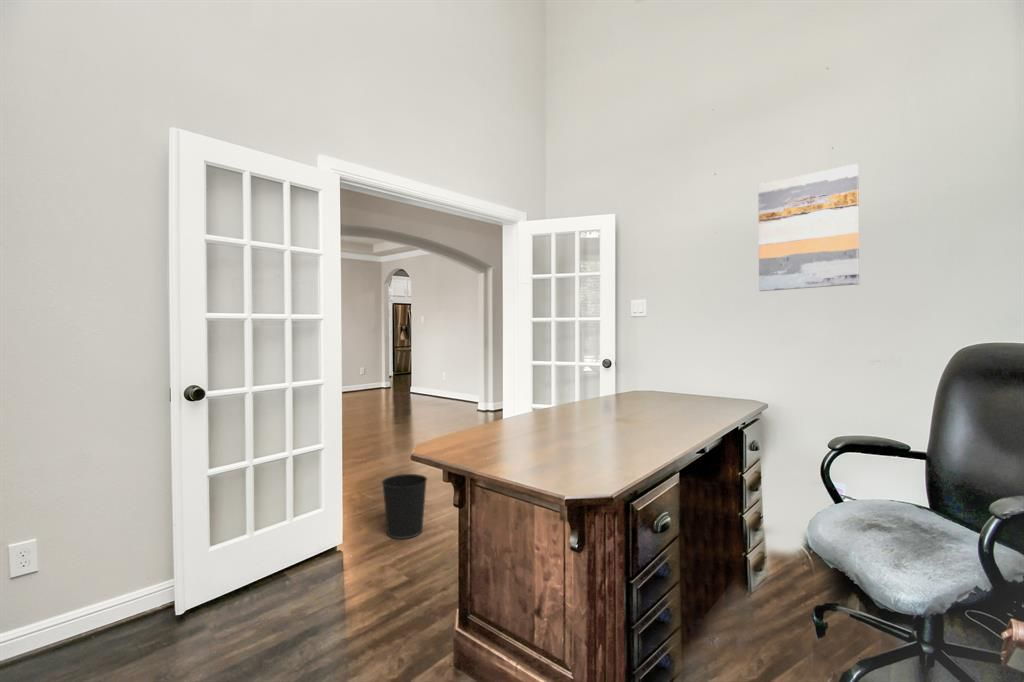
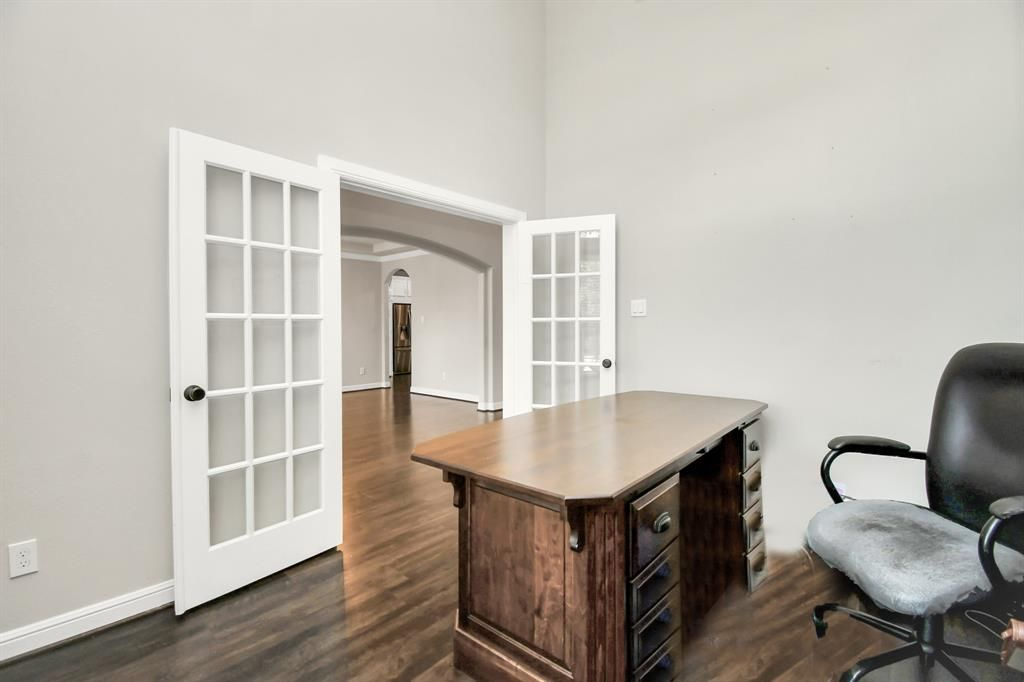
- wastebasket [381,473,428,540]
- wall art [757,163,860,292]
